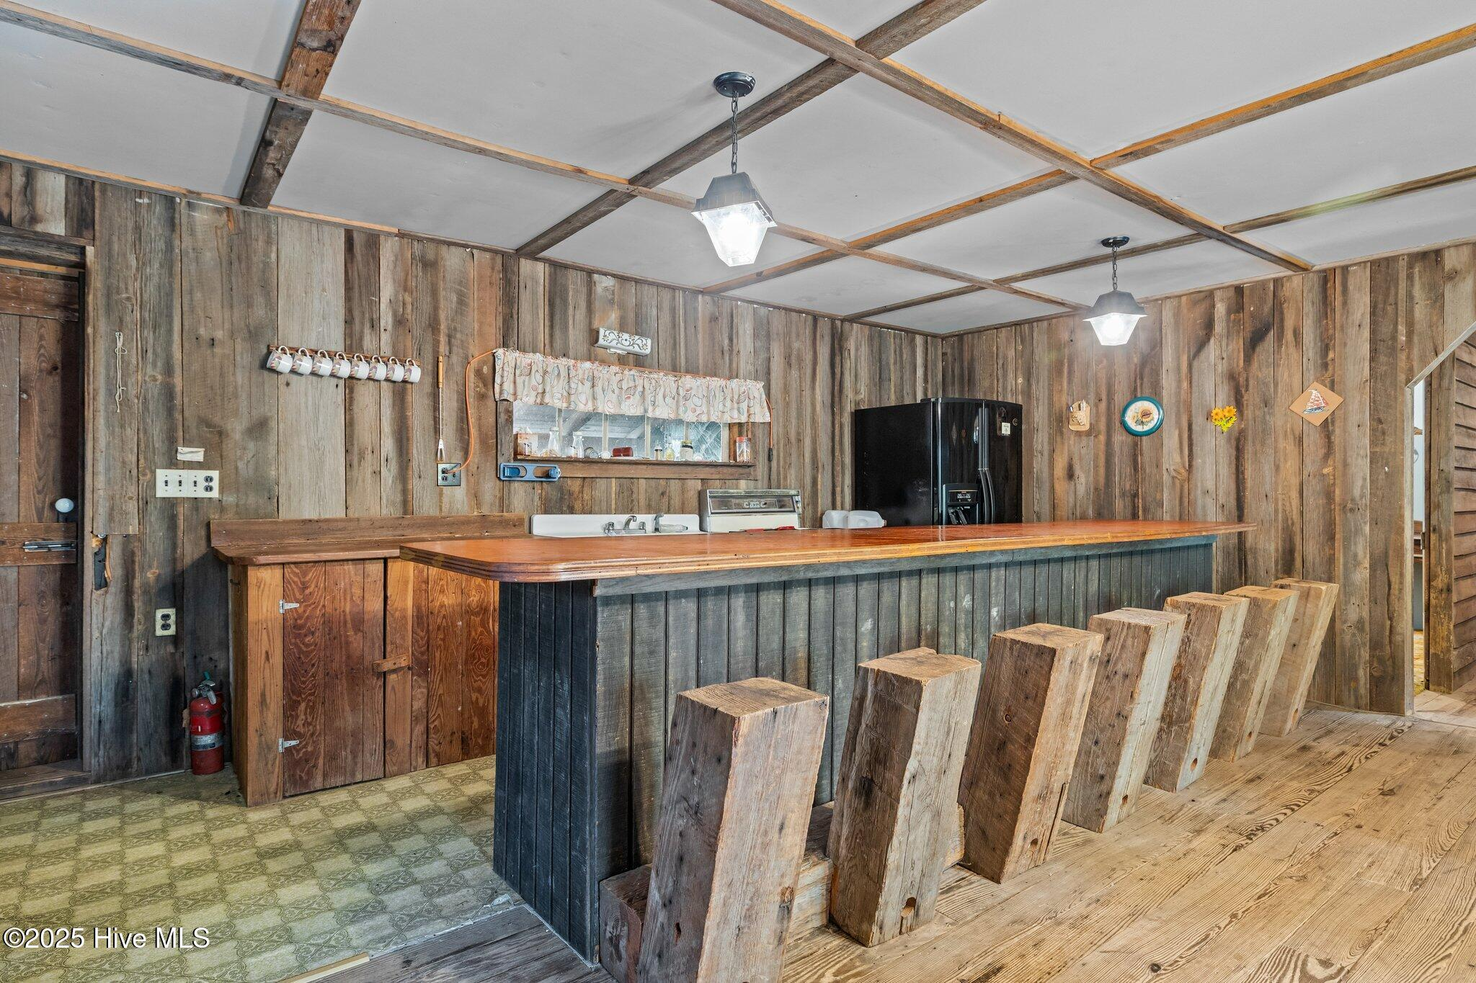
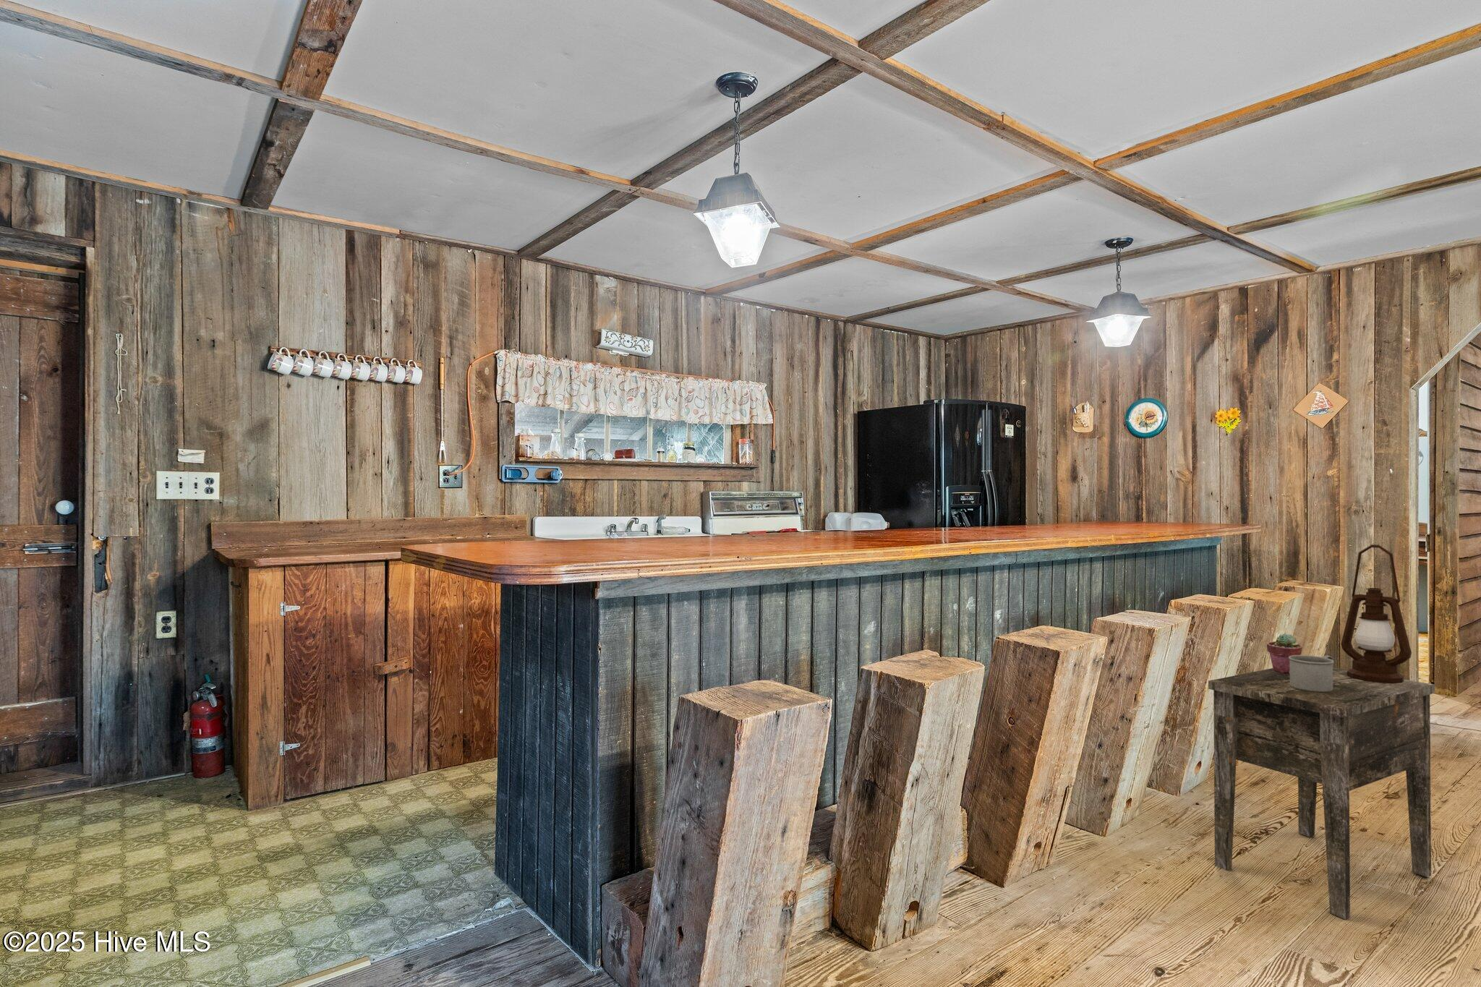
+ side table [1208,666,1436,921]
+ potted succulent [1266,632,1303,674]
+ lantern [1341,544,1413,683]
+ mug [1288,654,1335,692]
